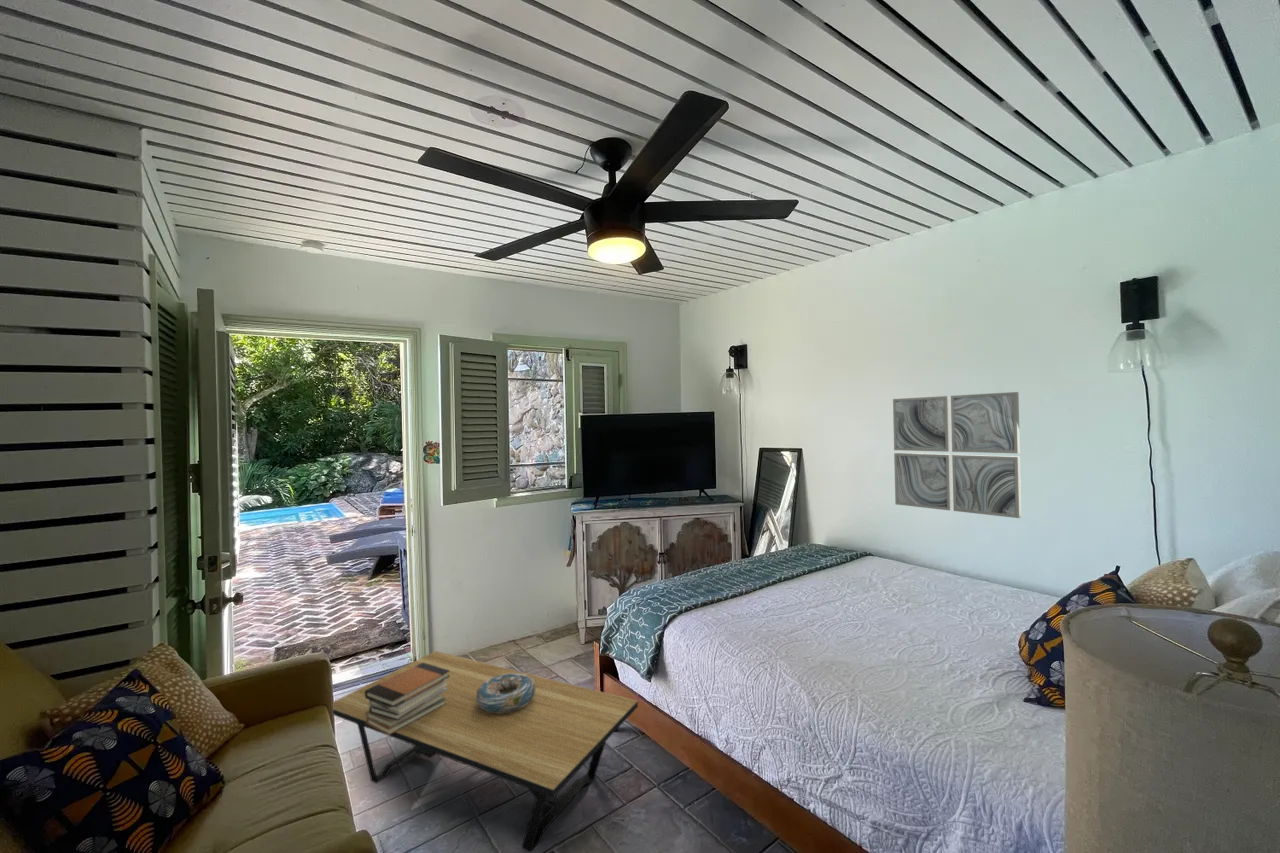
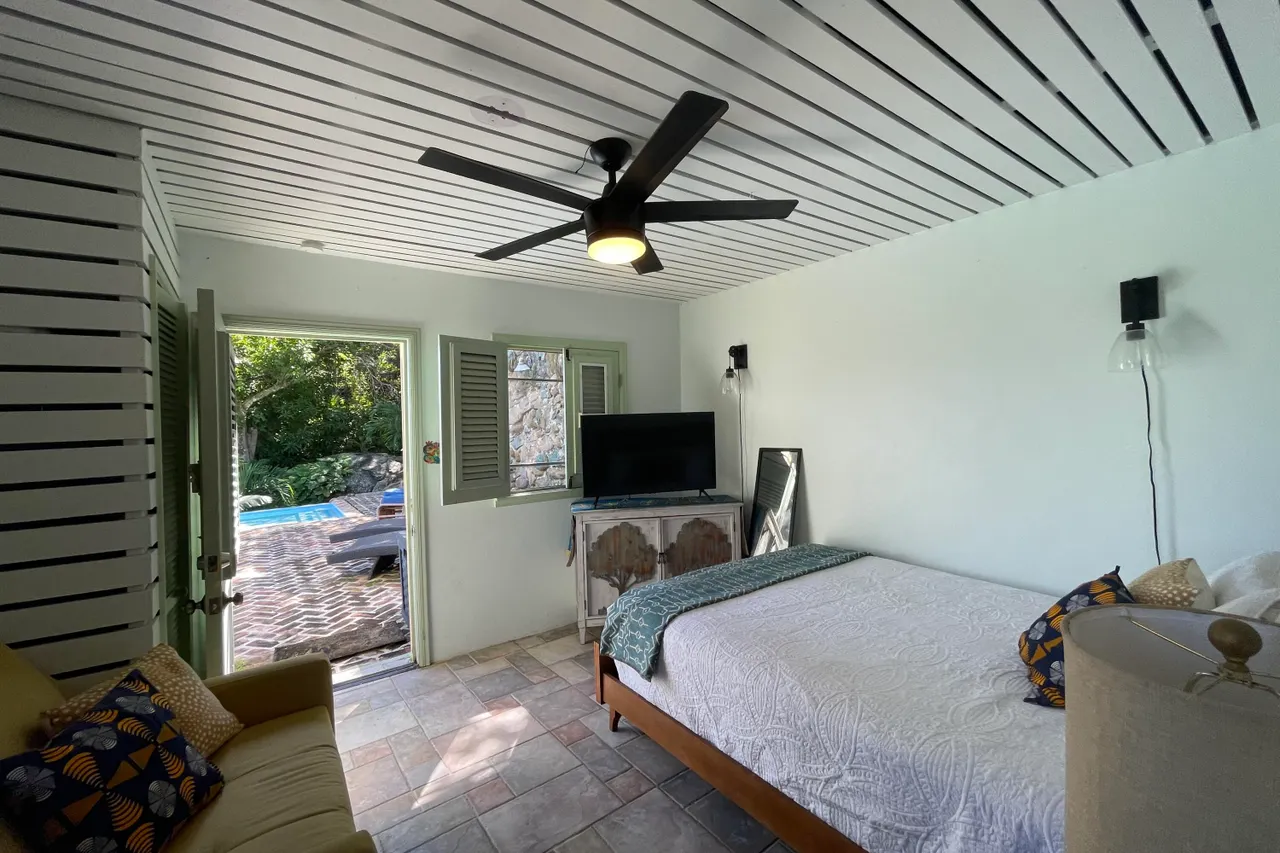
- decorative bowl [475,673,535,714]
- coffee table [332,650,639,853]
- wall art [892,391,1022,519]
- book stack [365,663,450,736]
